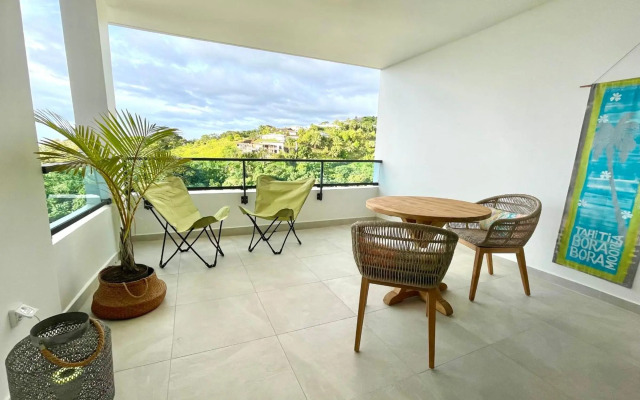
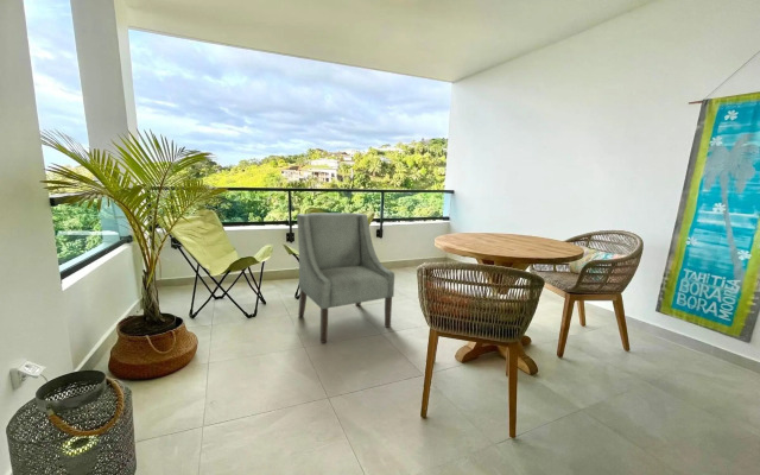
+ chair [296,211,395,344]
